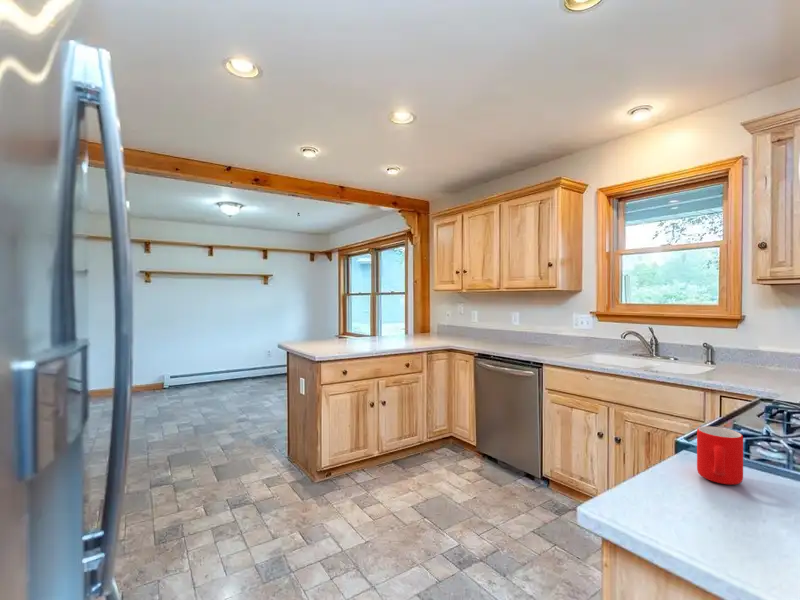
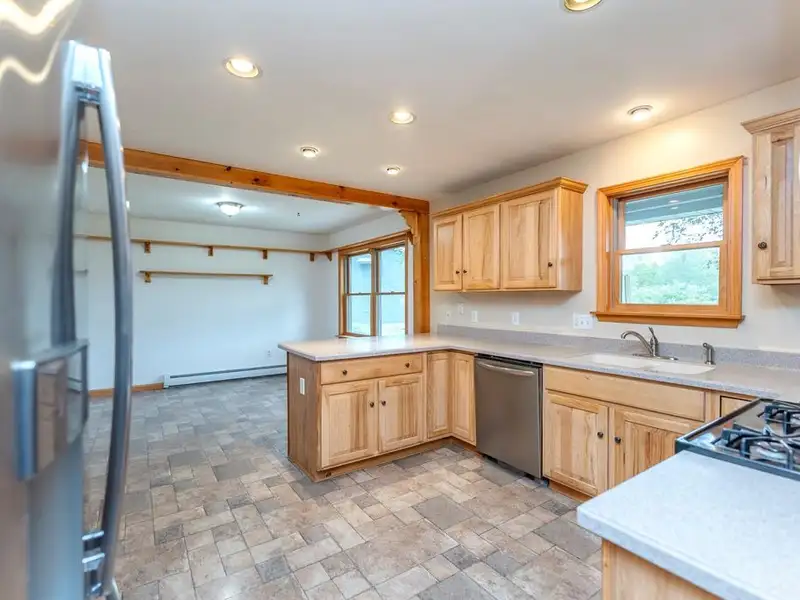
- mug [696,425,744,485]
